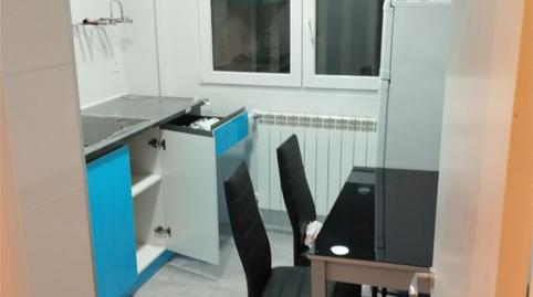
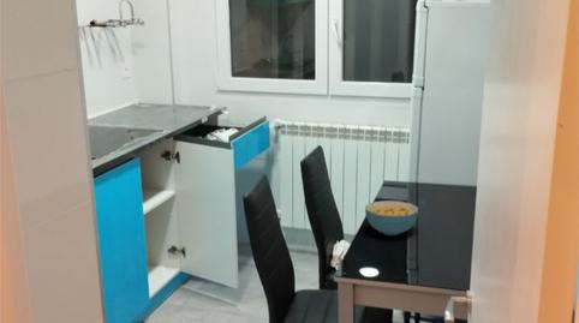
+ cereal bowl [364,199,419,237]
